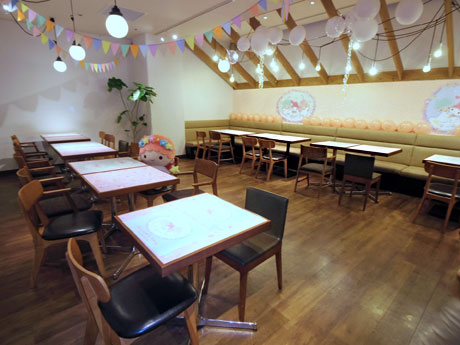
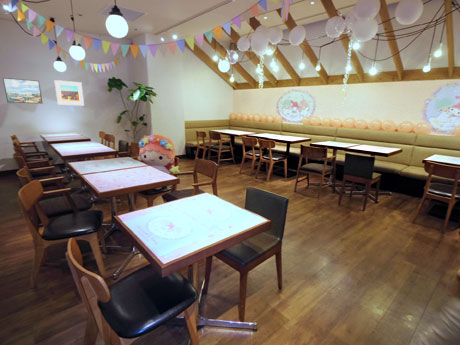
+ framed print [53,79,85,106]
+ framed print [2,77,44,105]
